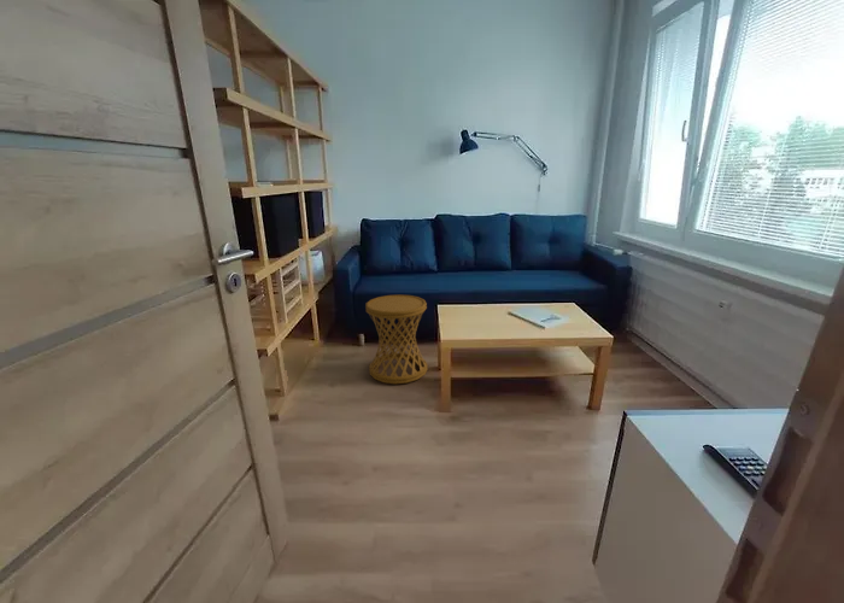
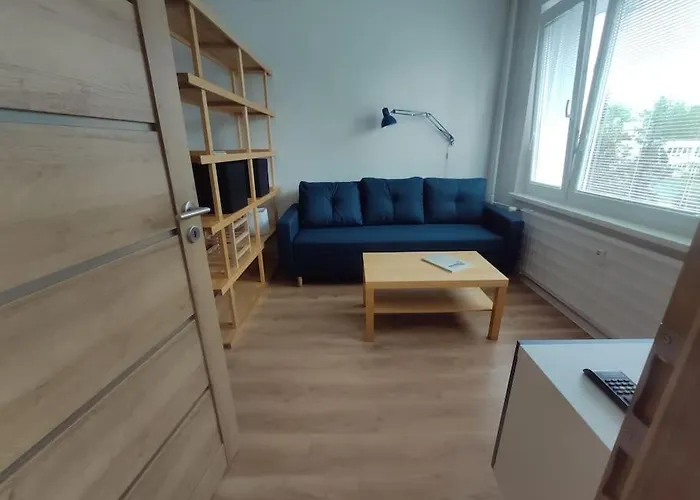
- side table [364,294,429,385]
